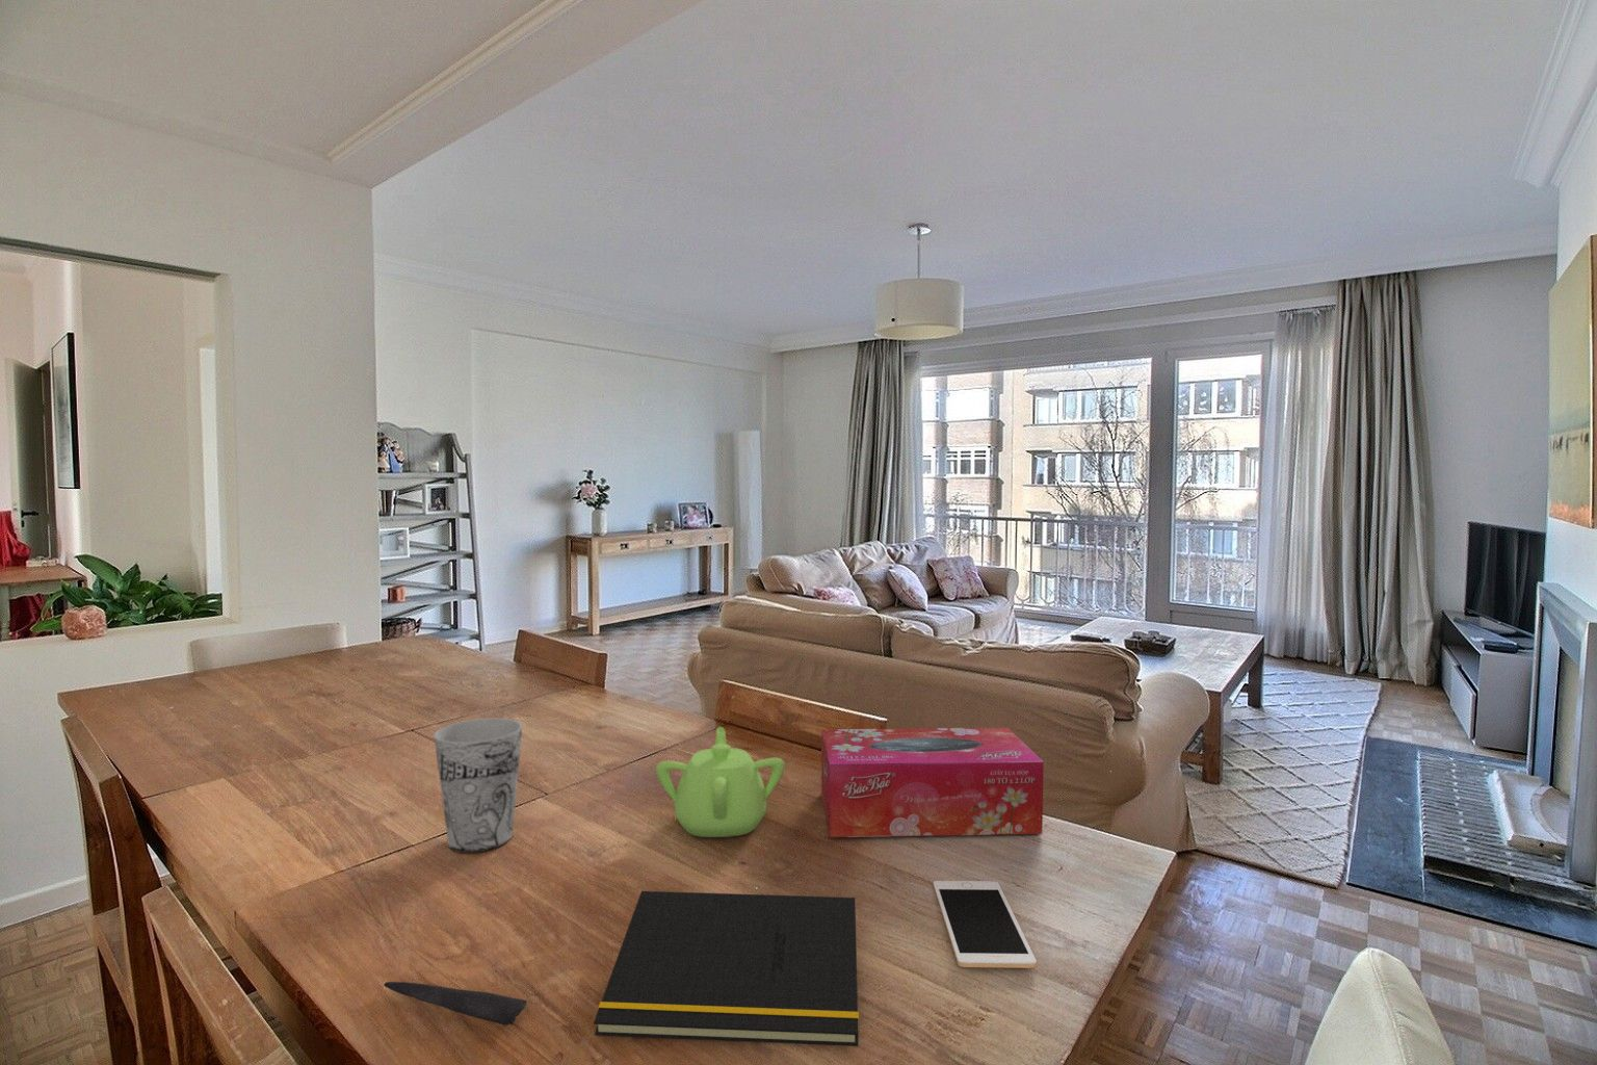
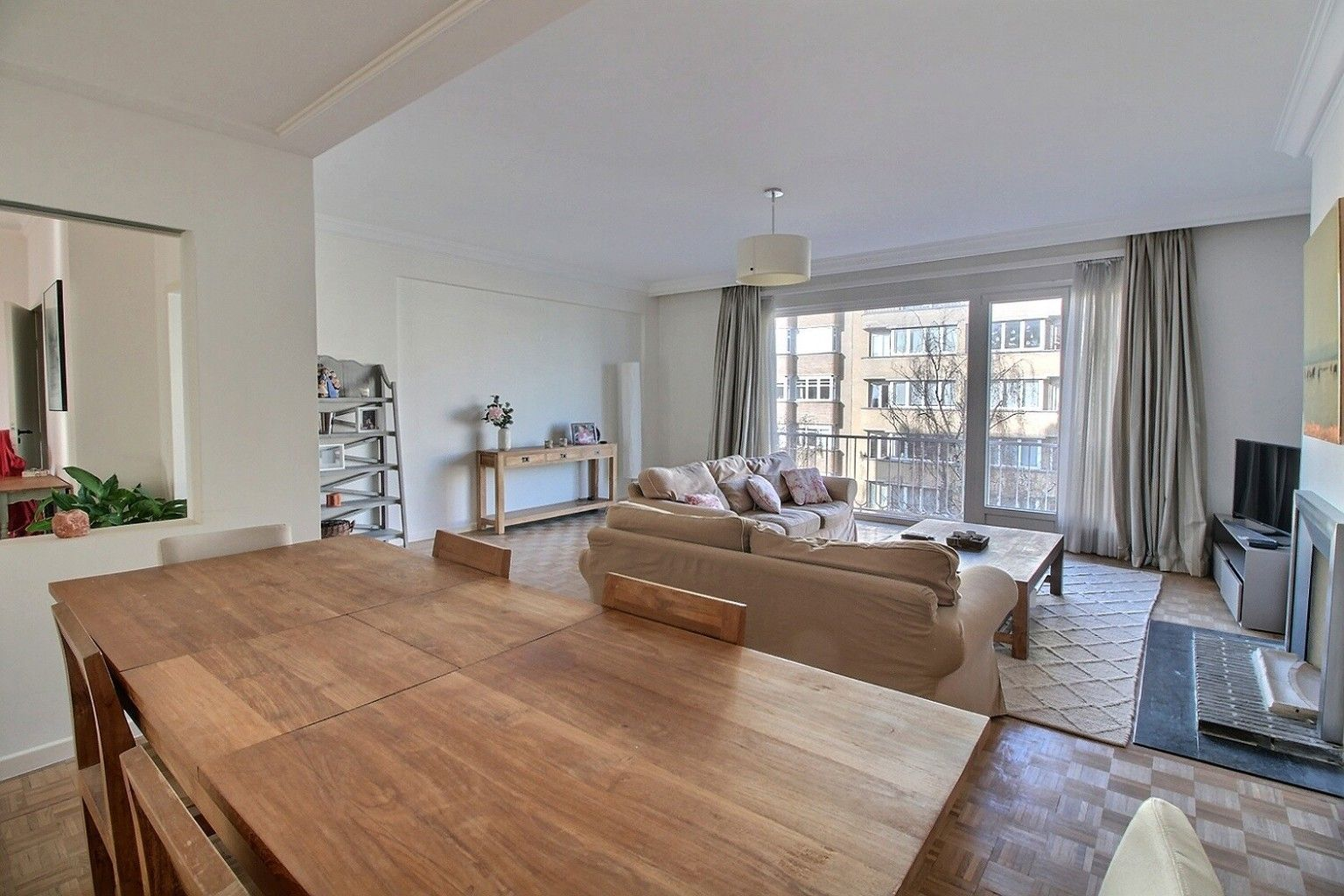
- tissue box [820,727,1044,838]
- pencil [383,981,528,1027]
- teapot [655,726,787,838]
- notepad [593,890,860,1047]
- cup [433,718,523,853]
- cell phone [933,880,1037,970]
